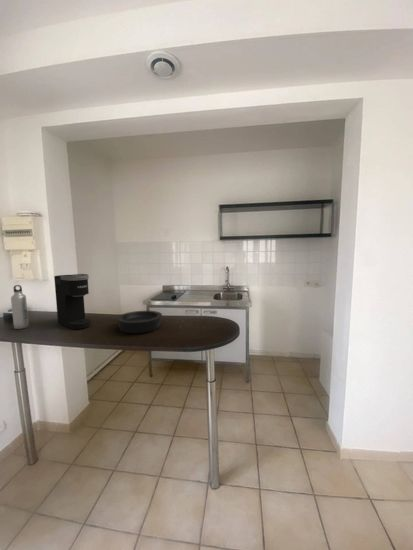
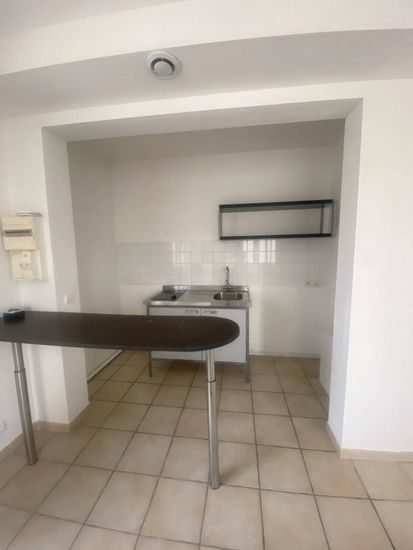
- bowl [116,310,163,334]
- coffee maker [53,273,92,330]
- water bottle [10,284,30,330]
